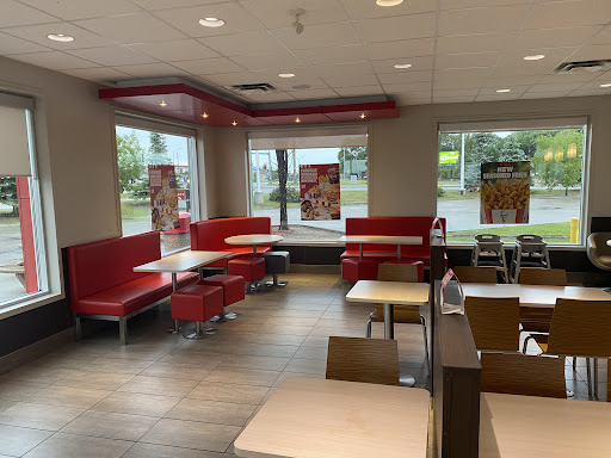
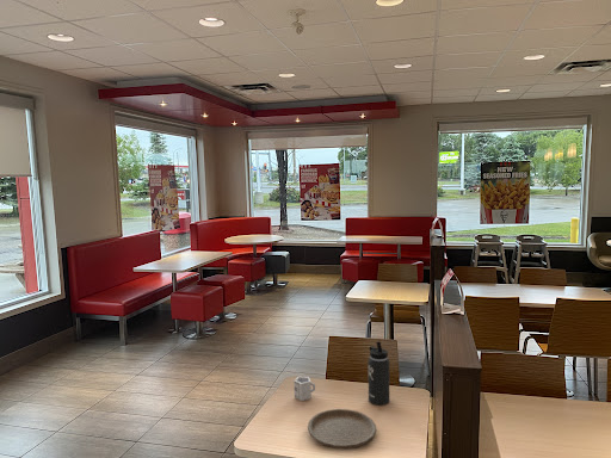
+ thermos bottle [368,341,390,407]
+ plate [307,408,377,450]
+ cup [292,376,316,402]
